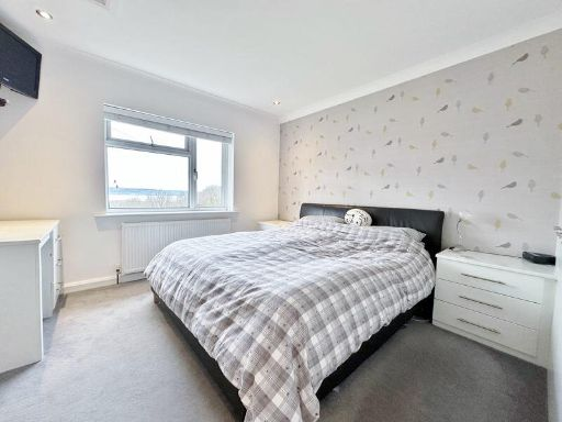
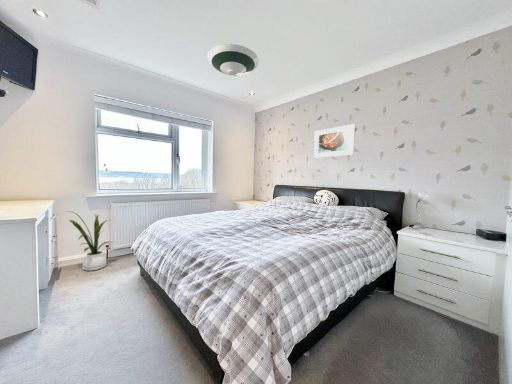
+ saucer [207,43,260,77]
+ house plant [67,210,113,272]
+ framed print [313,123,356,159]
